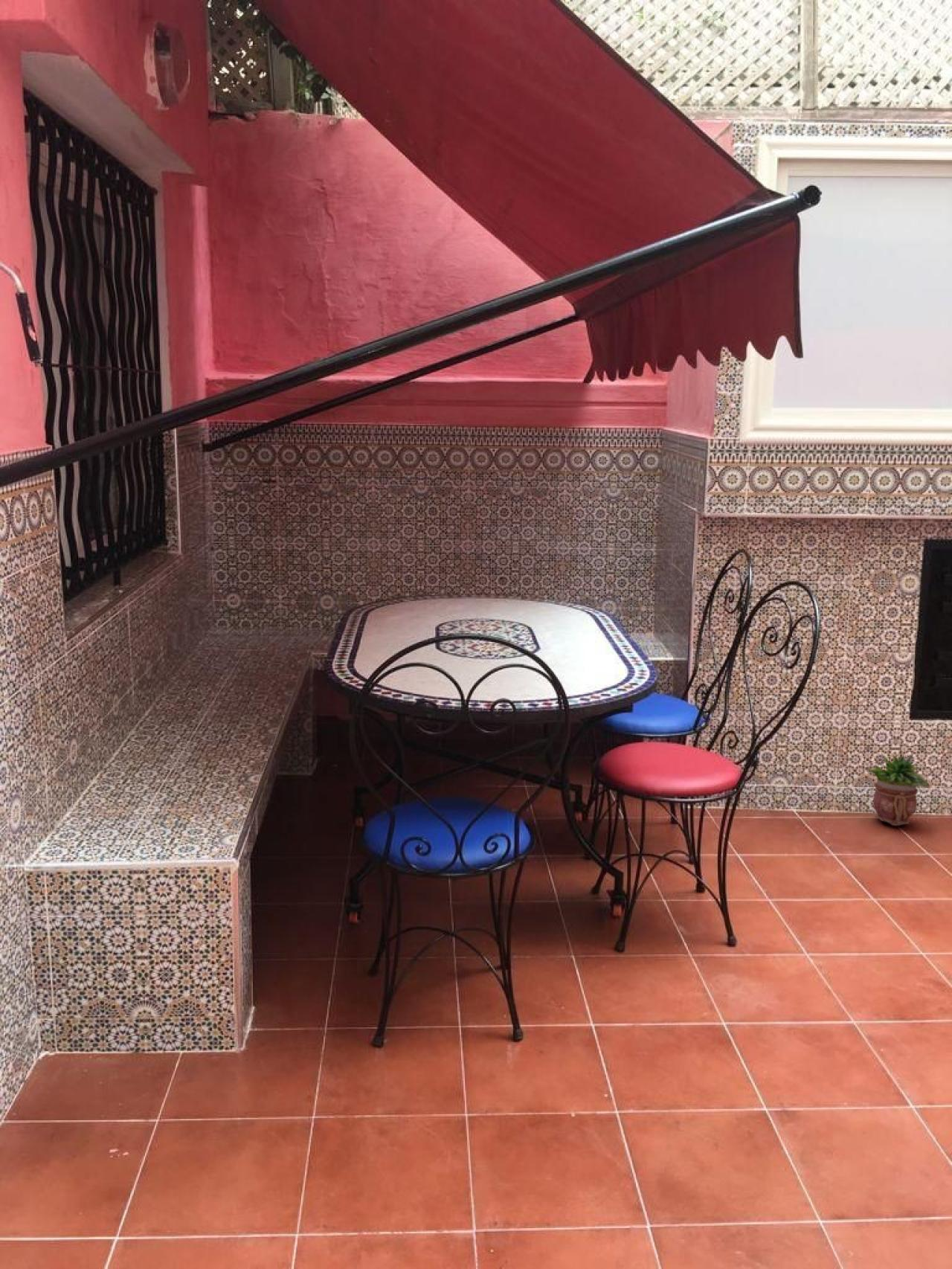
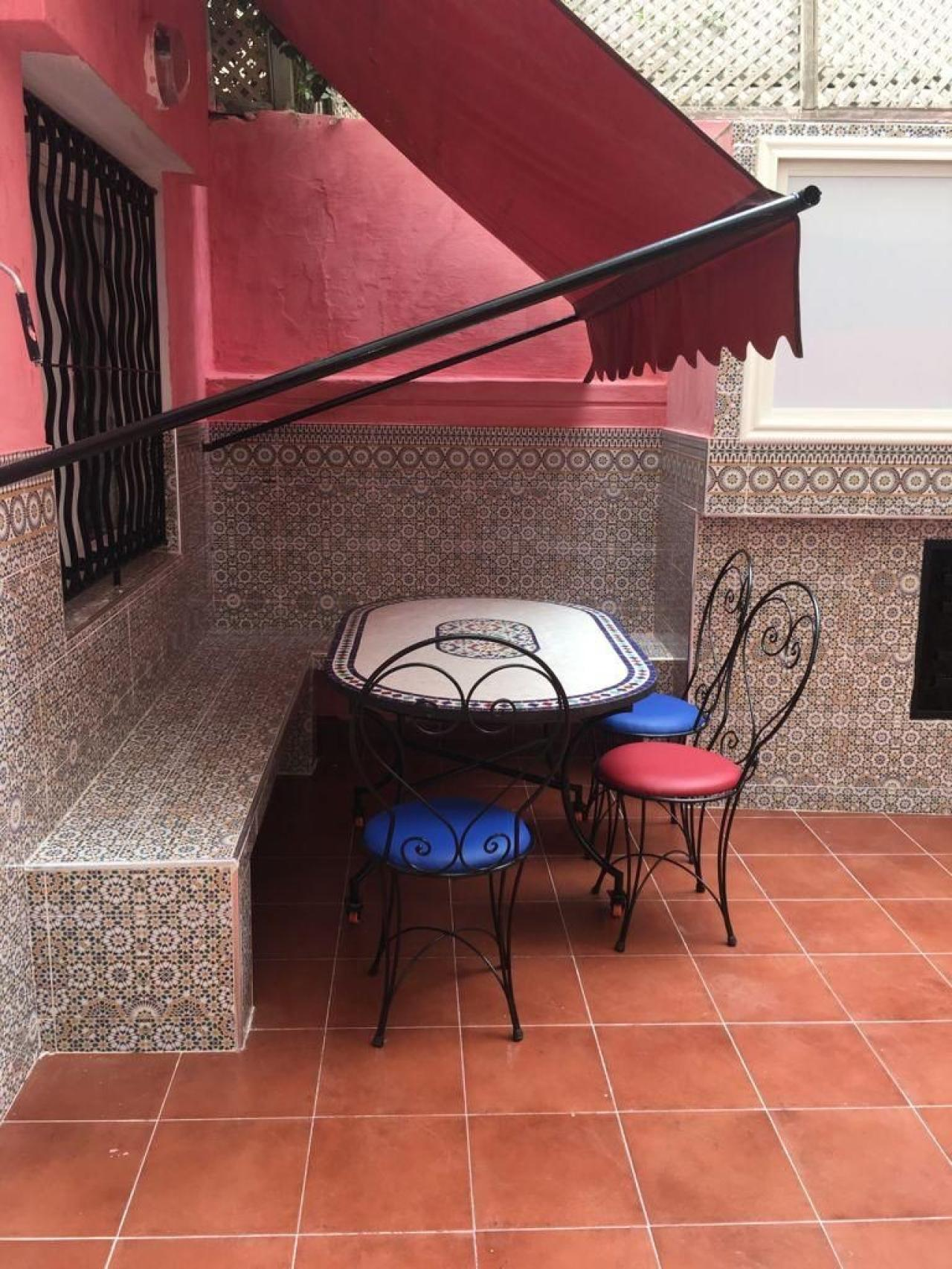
- potted plant [866,752,931,826]
